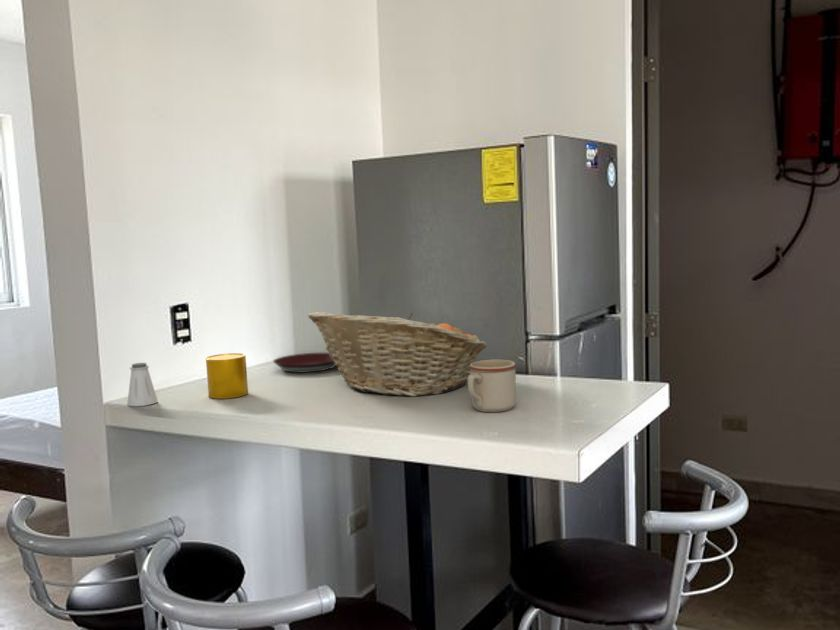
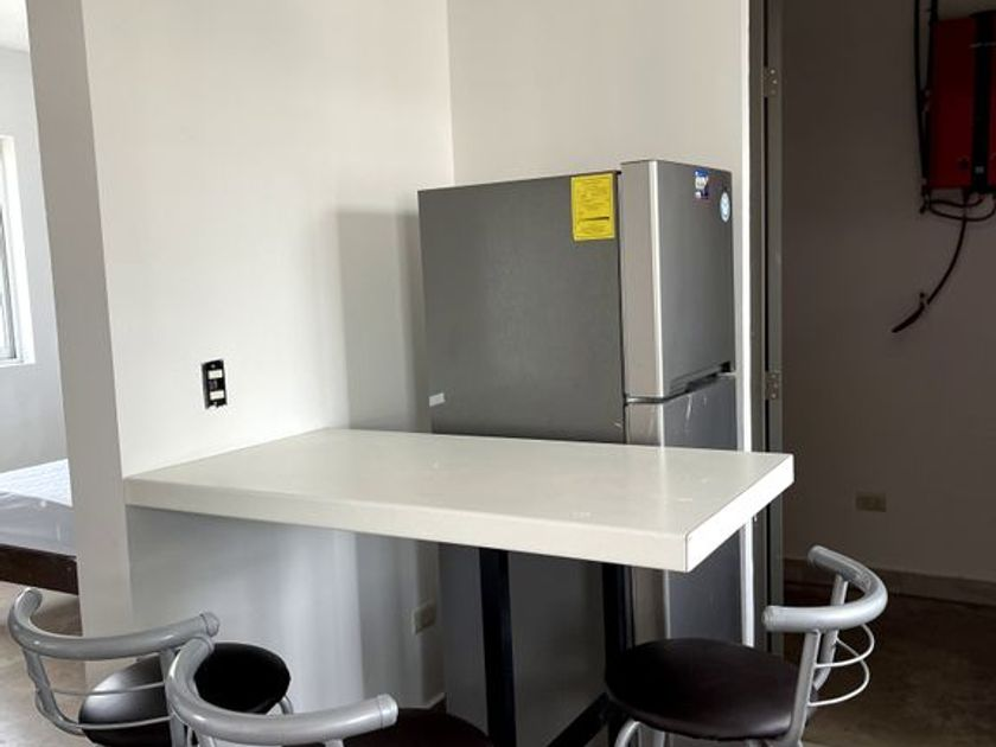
- saltshaker [126,362,158,407]
- cup [205,352,249,400]
- fruit basket [307,311,488,398]
- plate [272,352,337,374]
- mug [467,359,517,413]
